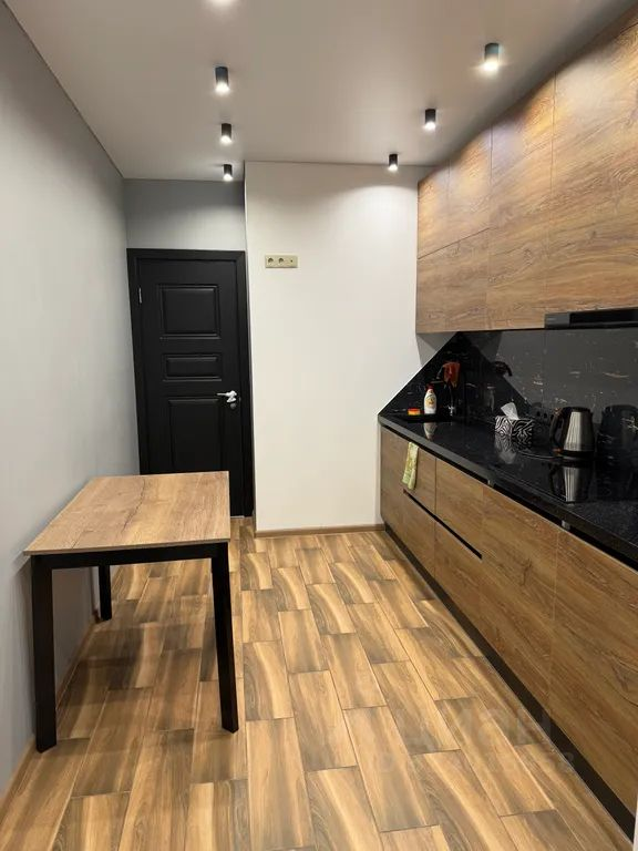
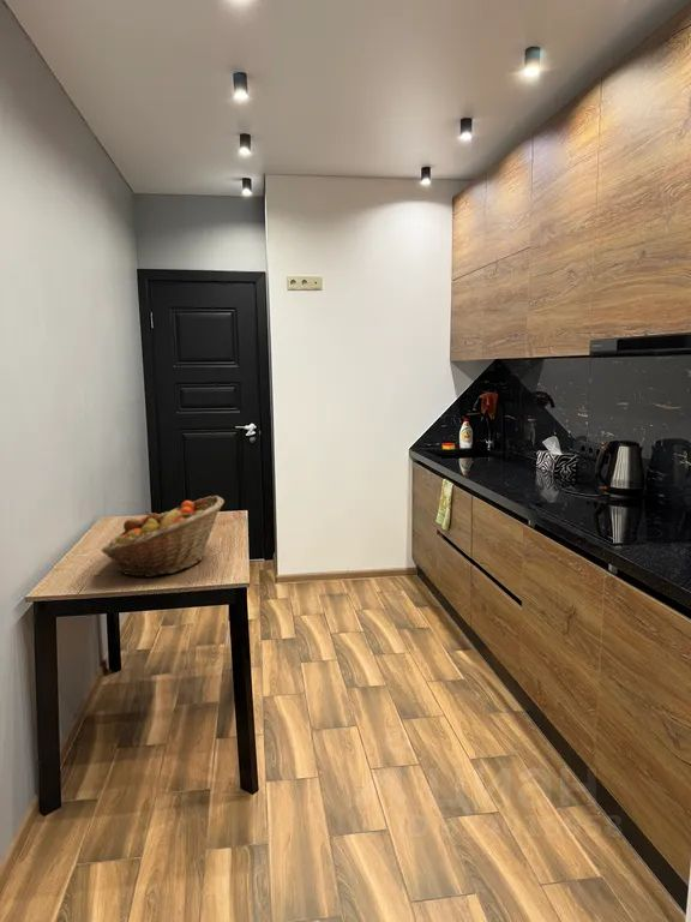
+ fruit basket [101,495,226,579]
